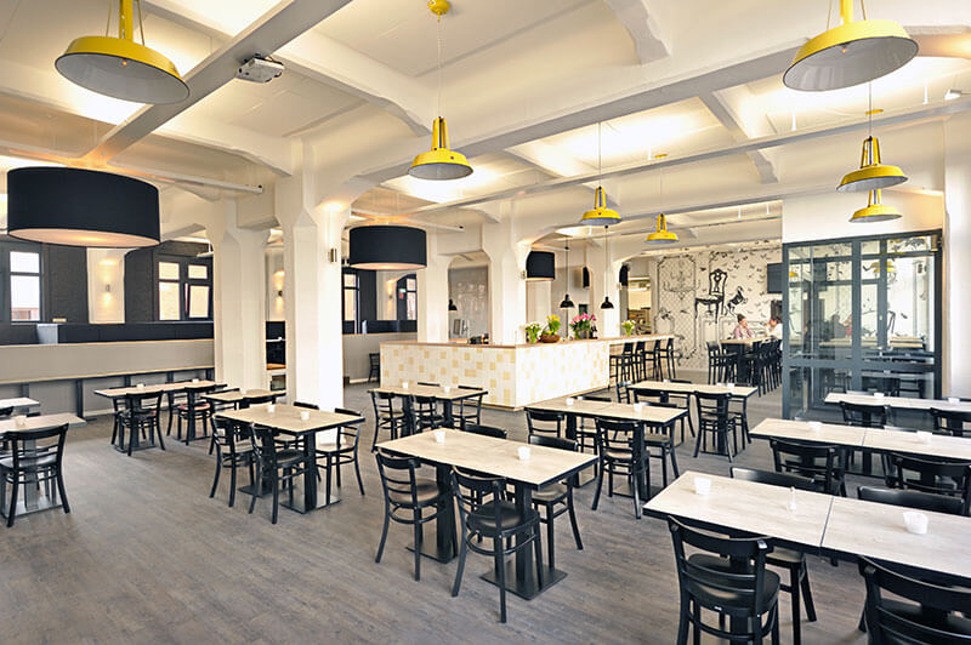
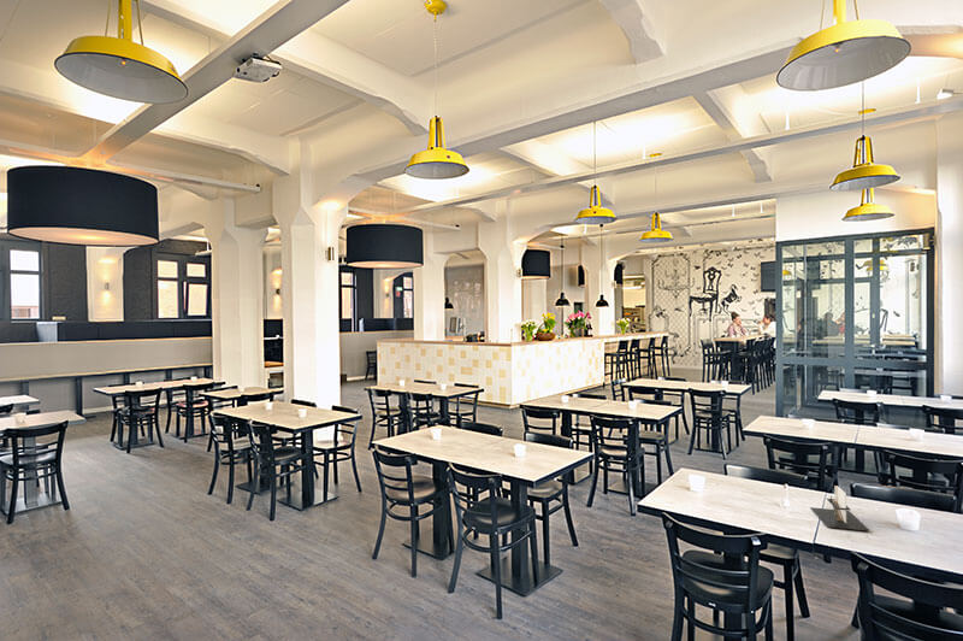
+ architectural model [809,484,870,531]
